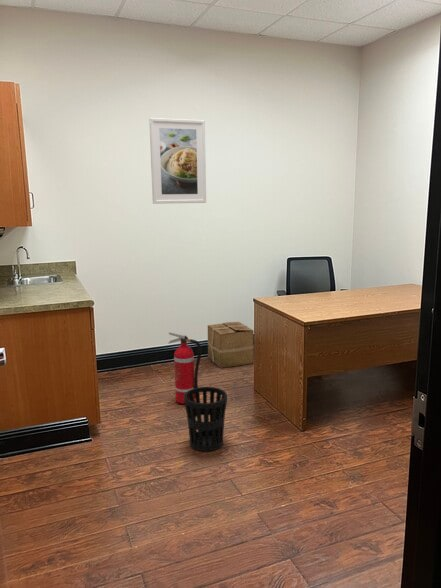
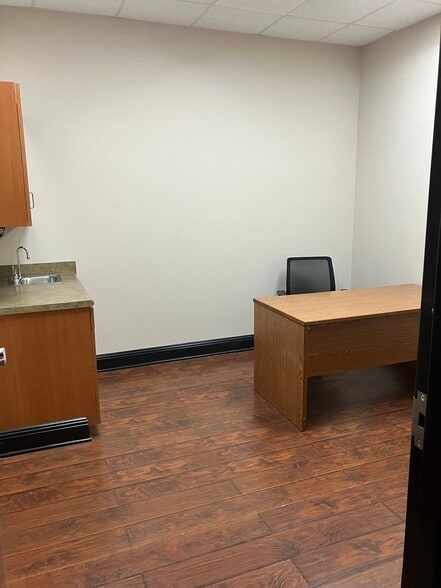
- wastebasket [183,386,228,452]
- cardboard box [207,321,255,369]
- fire extinguisher [167,331,202,405]
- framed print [148,117,207,205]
